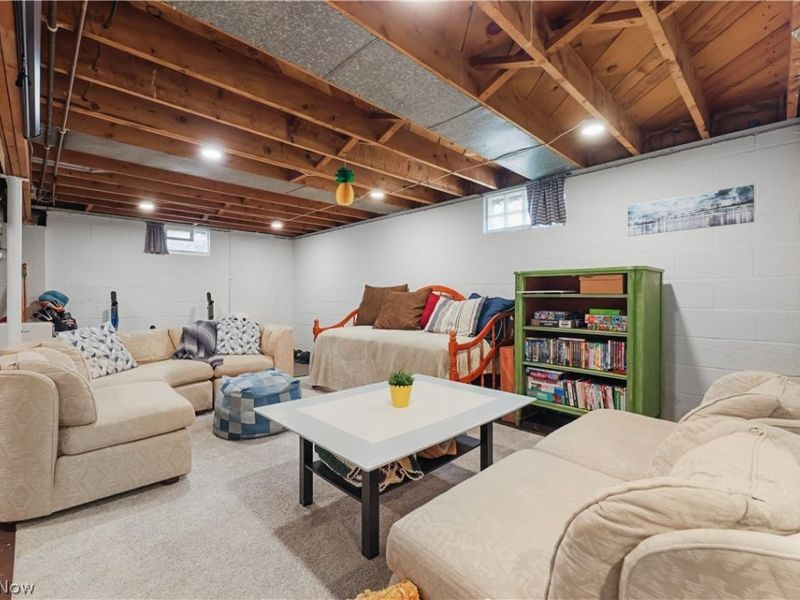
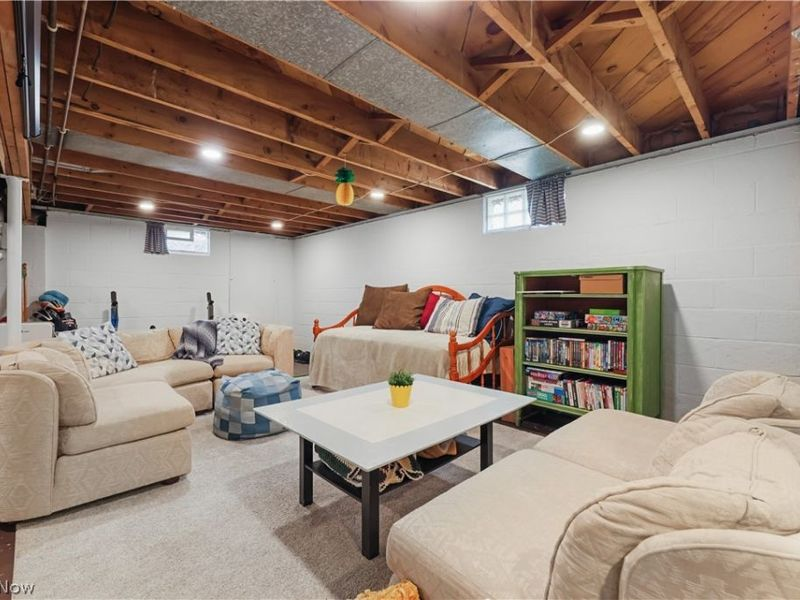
- wall art [627,184,755,237]
